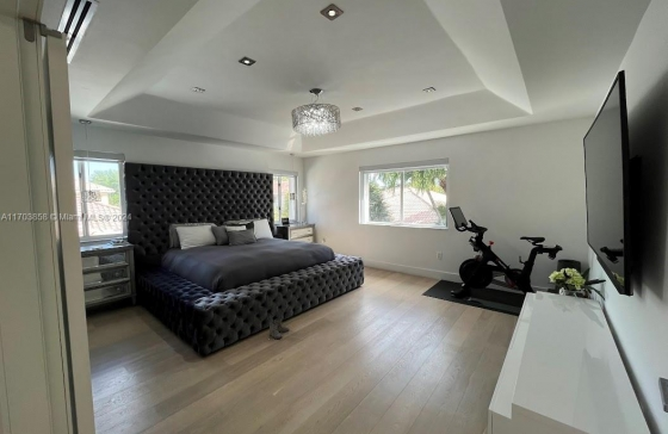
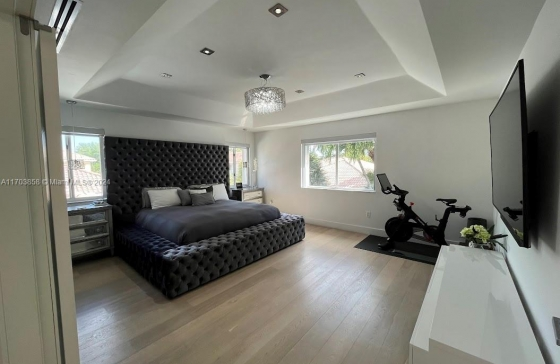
- boots [268,317,290,340]
